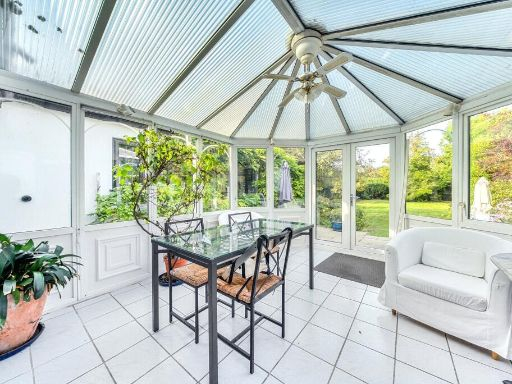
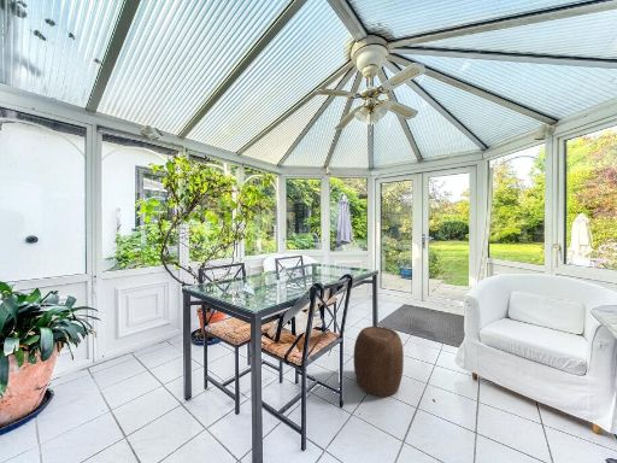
+ stool [353,326,405,398]
